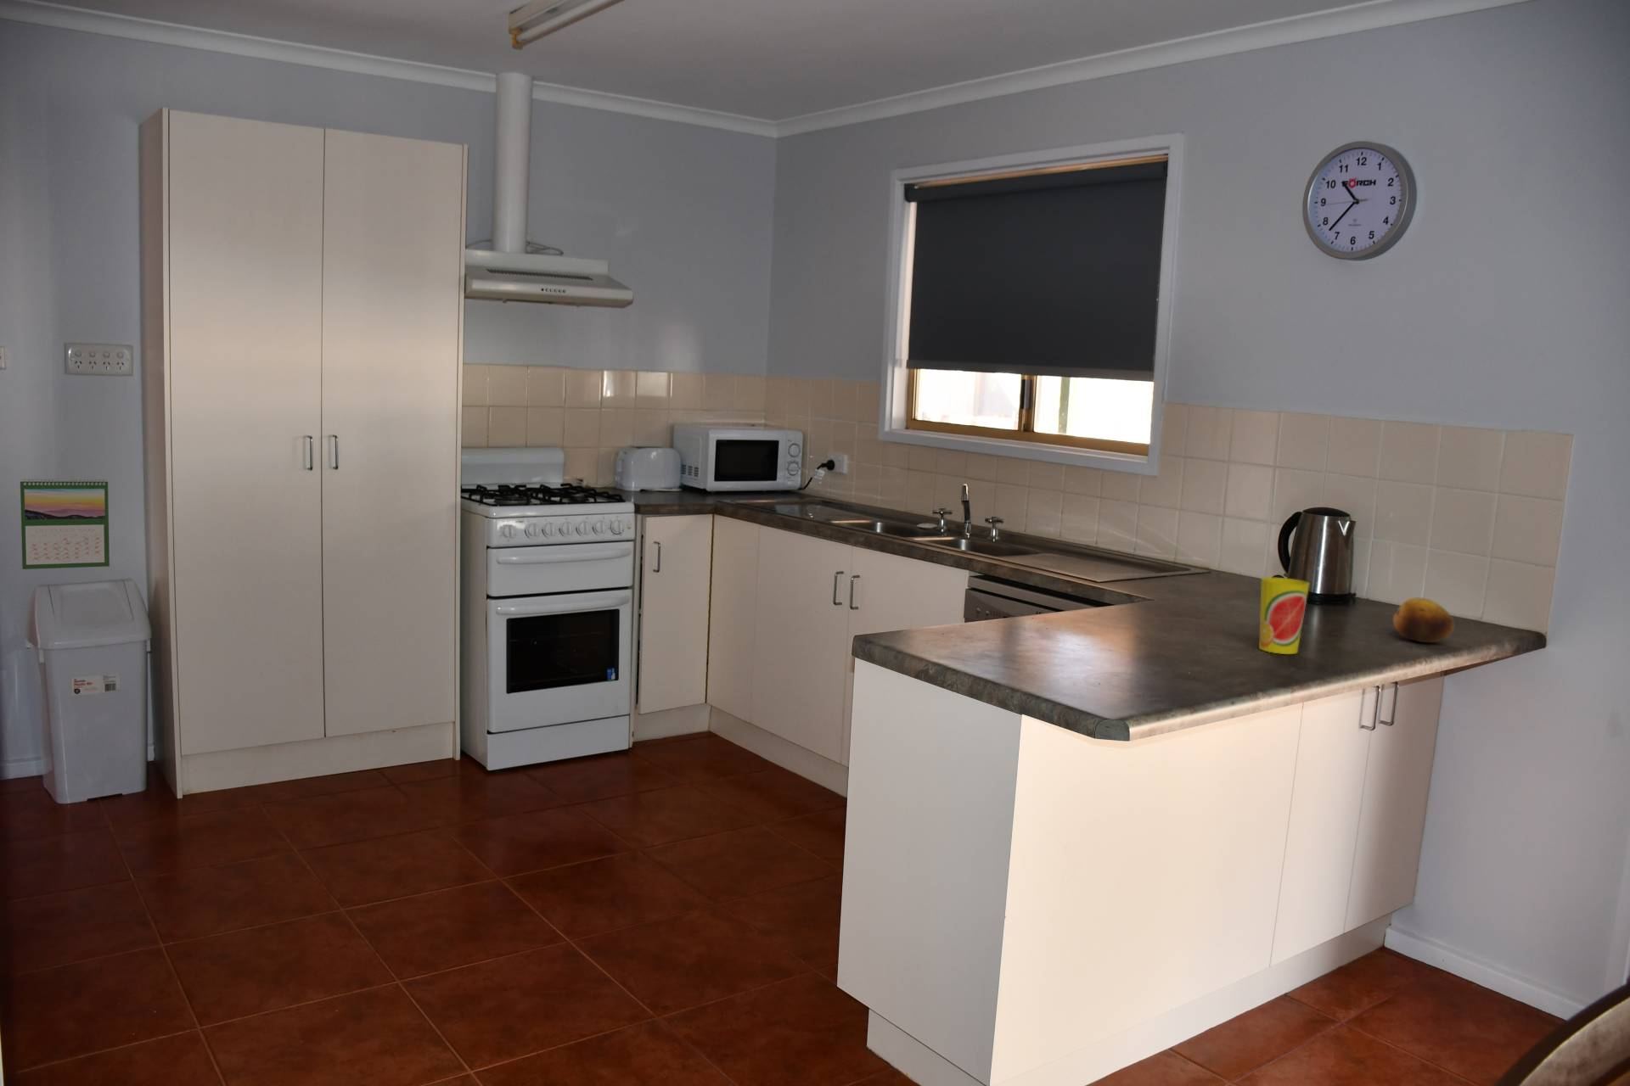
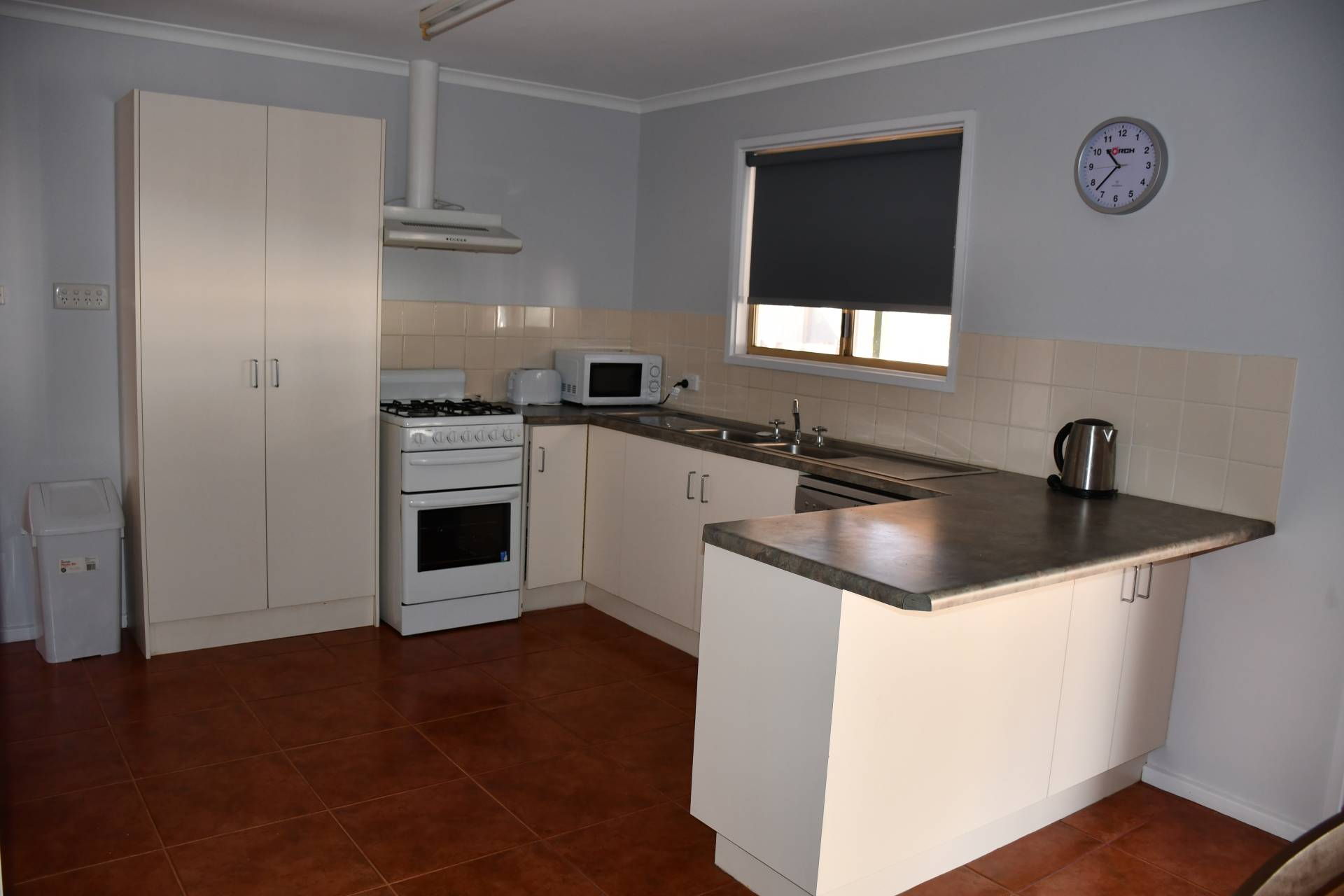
- cup [1258,577,1311,655]
- calendar [19,476,110,570]
- fruit [1392,596,1455,644]
